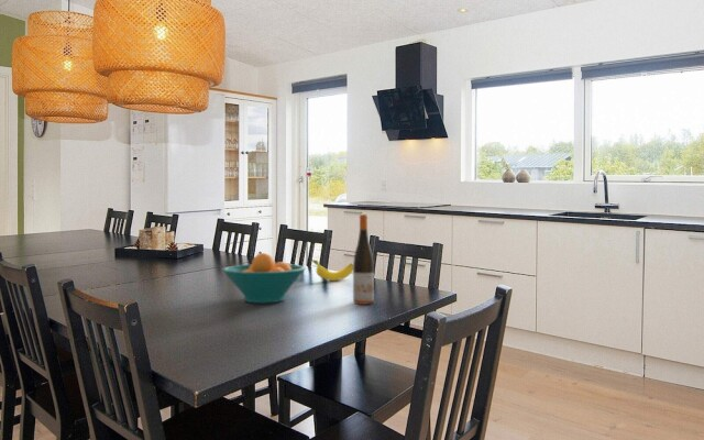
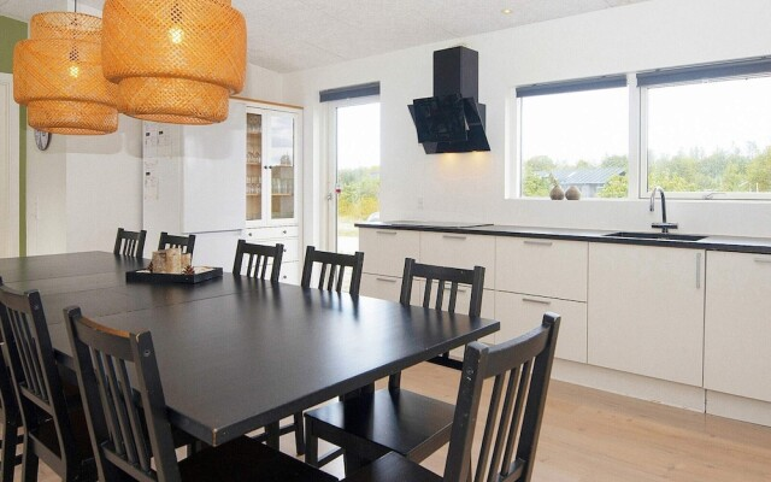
- fruit bowl [221,252,307,305]
- banana [310,258,353,282]
- wine bottle [352,213,375,305]
